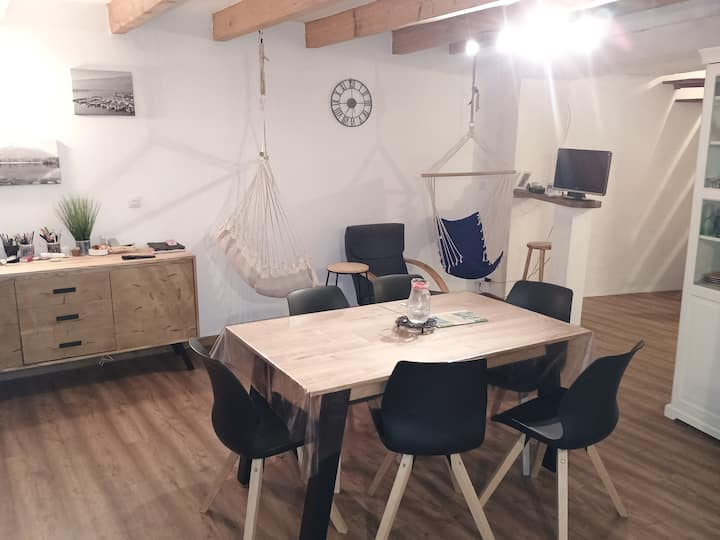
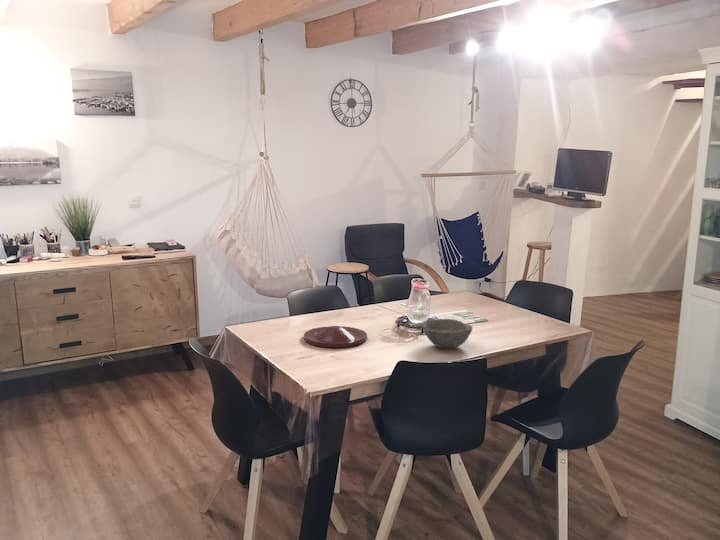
+ bowl [421,318,474,349]
+ plate [303,325,368,348]
